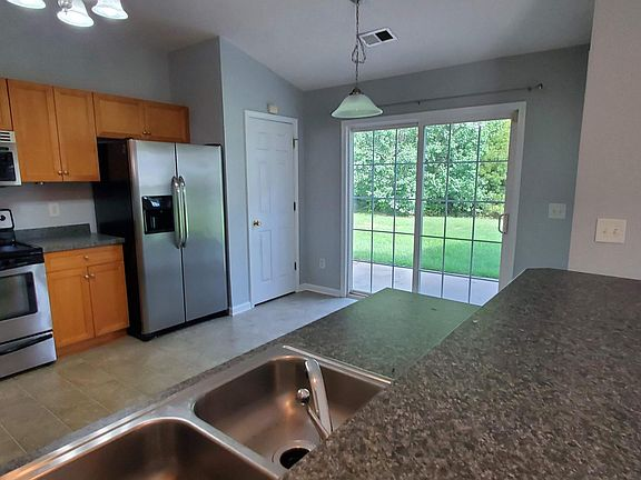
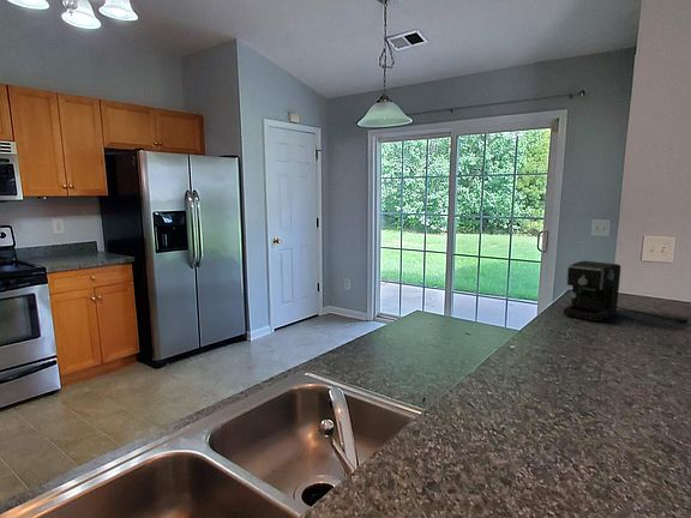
+ coffee maker [563,260,689,324]
